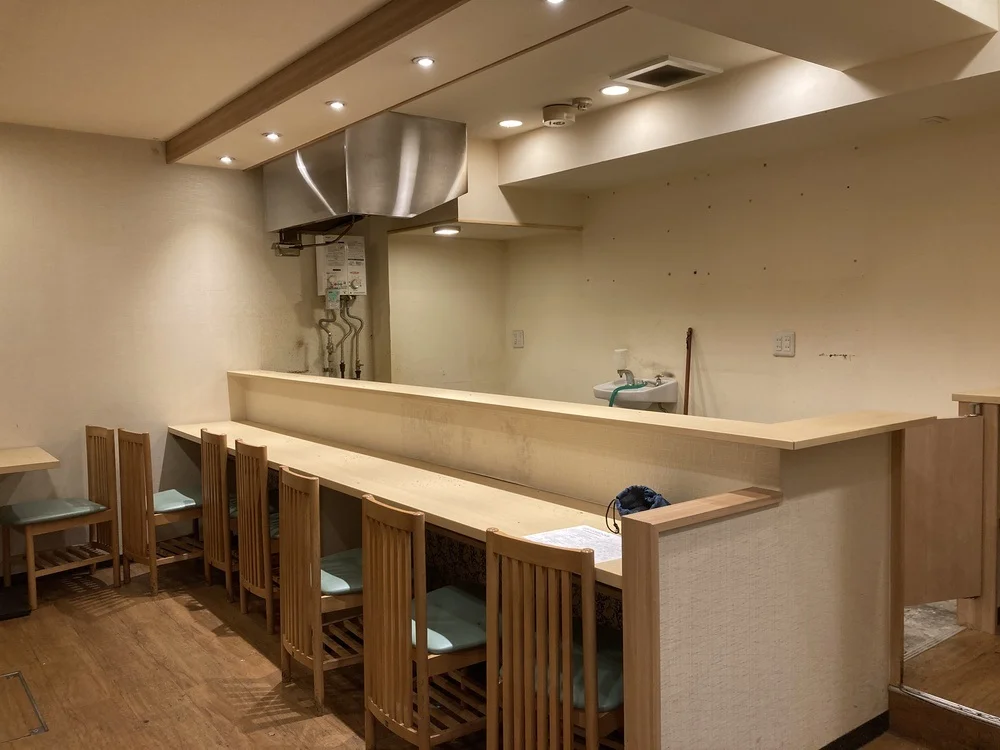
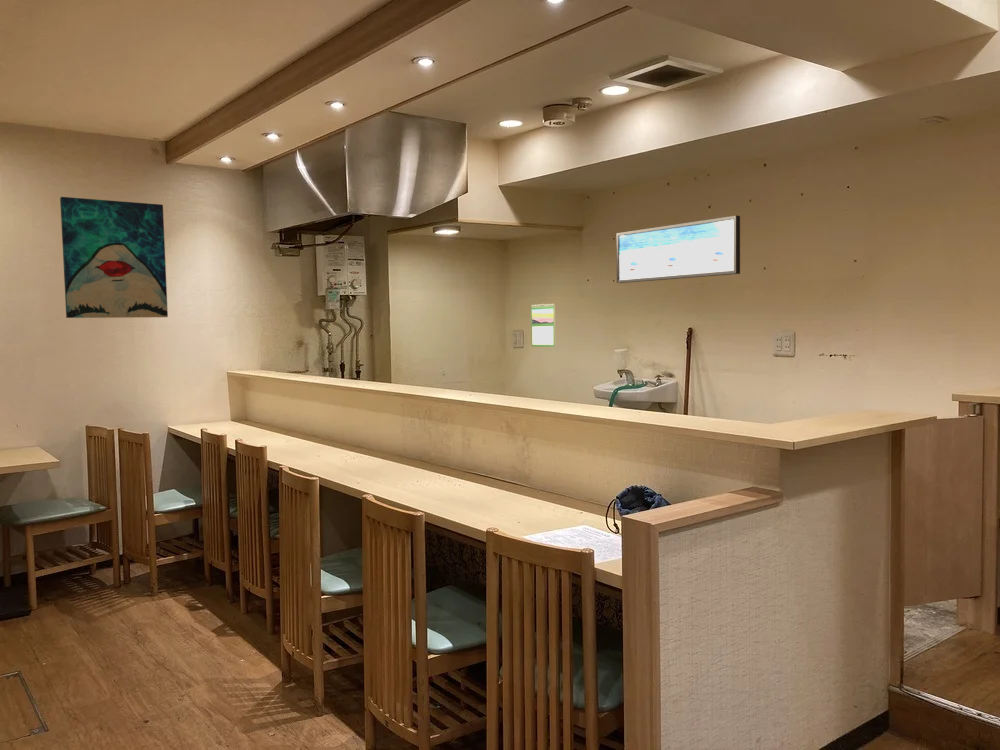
+ wall art [615,215,741,284]
+ wall art [59,196,169,319]
+ calendar [530,303,556,348]
